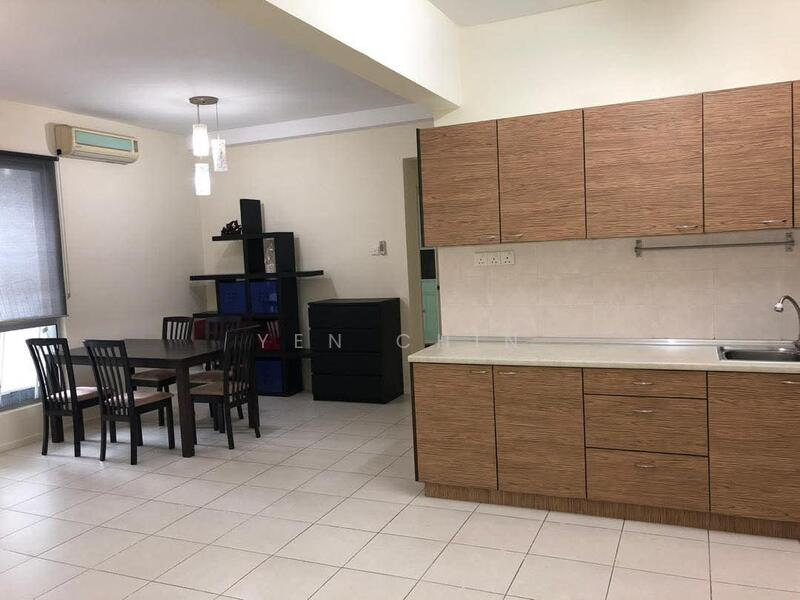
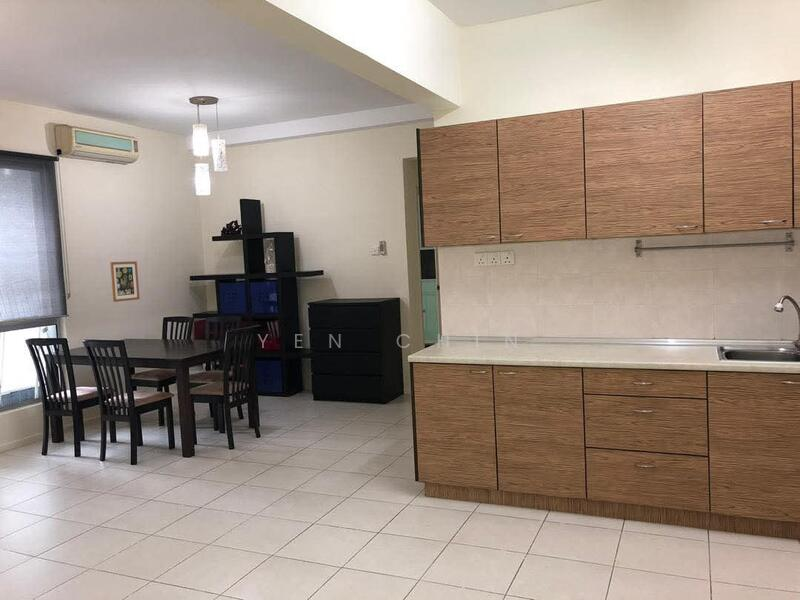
+ wall art [109,260,141,303]
